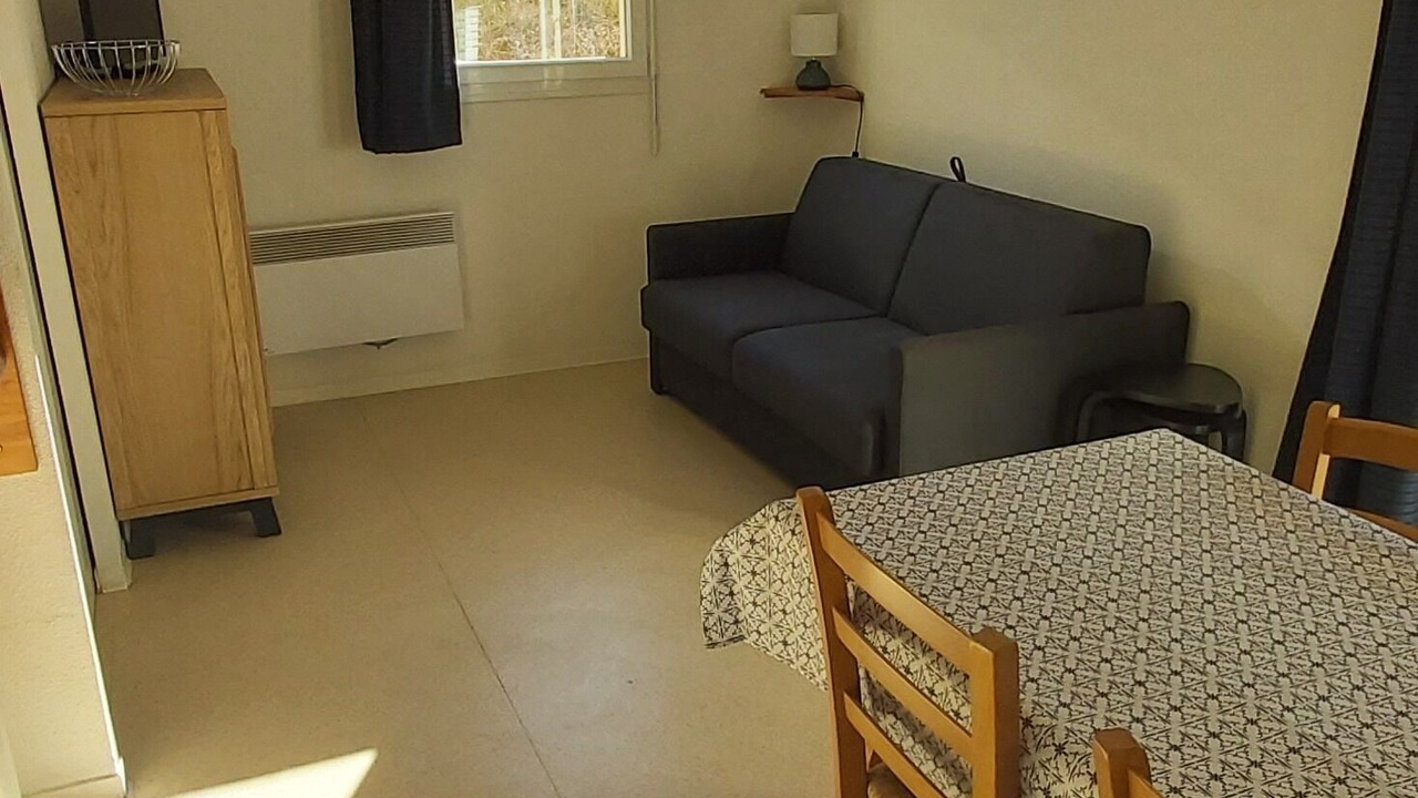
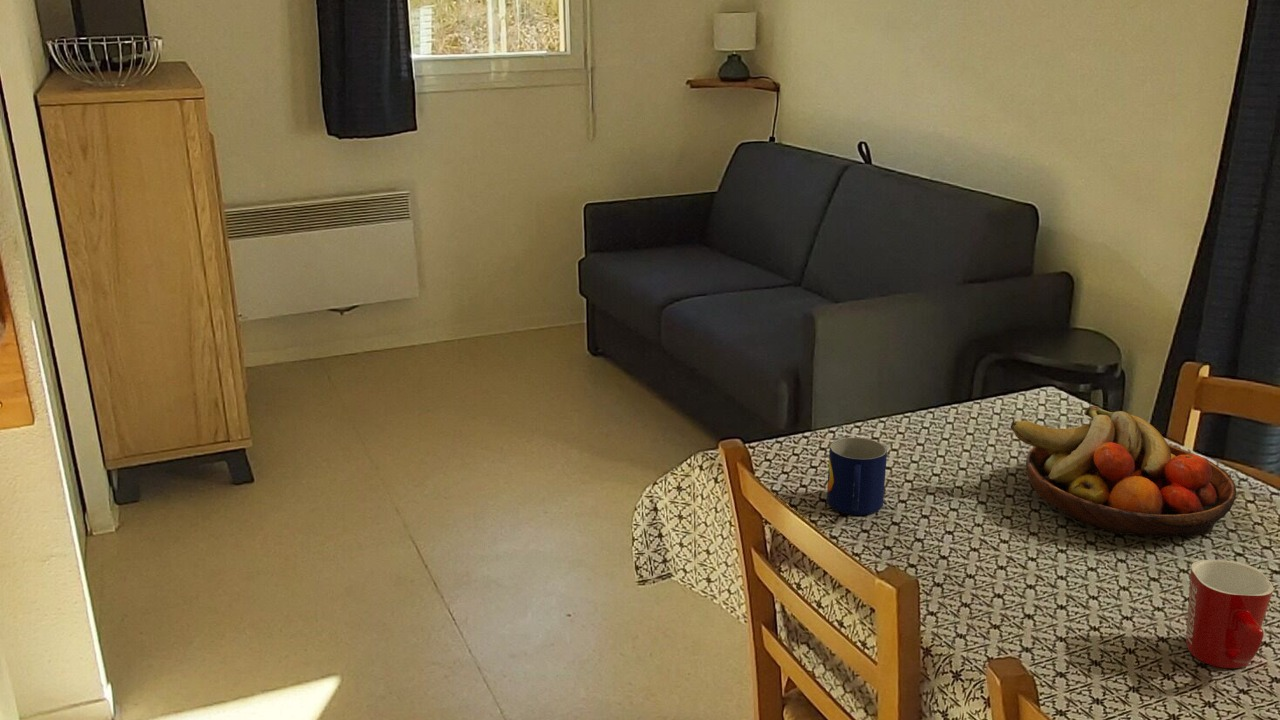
+ mug [1185,559,1274,669]
+ fruit bowl [1010,405,1237,538]
+ mug [826,436,888,516]
